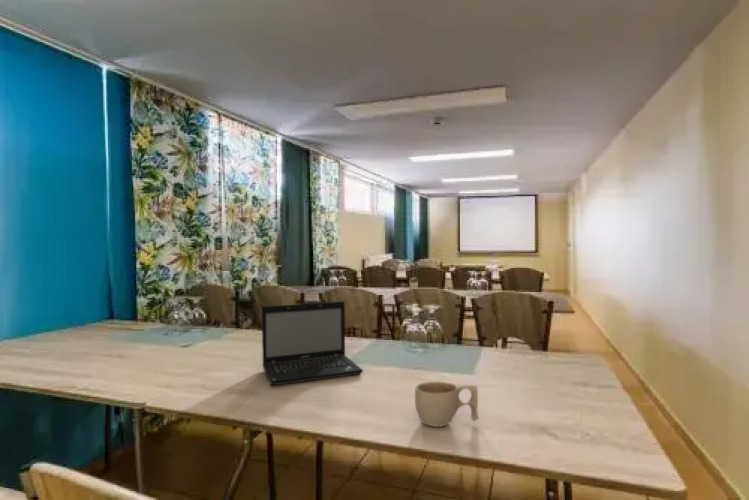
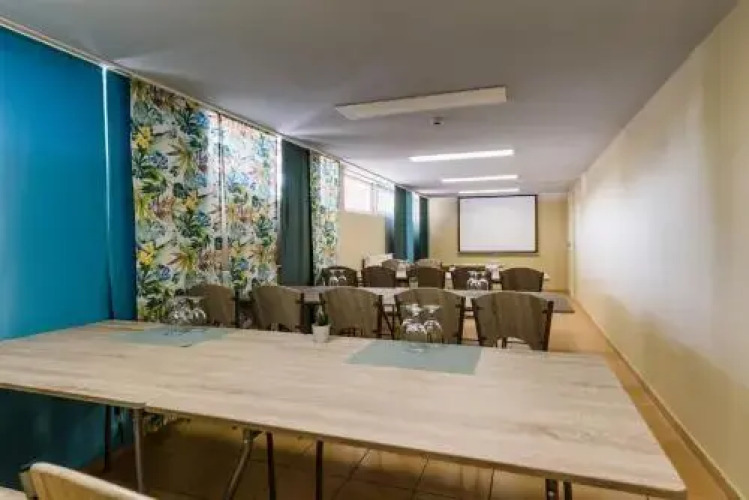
- cup [414,381,479,428]
- laptop [261,300,364,387]
